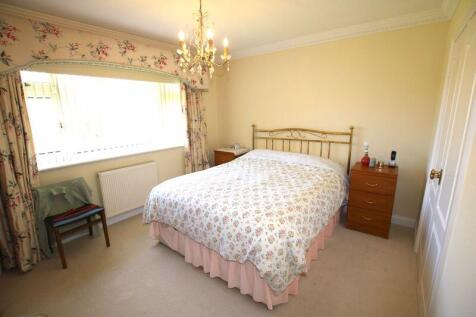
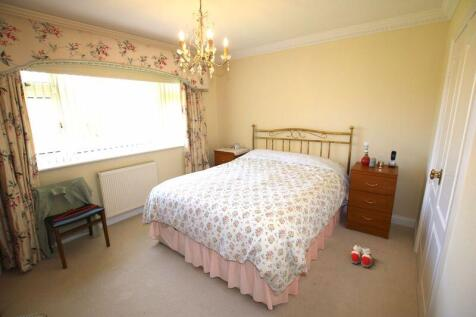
+ slippers [349,244,373,268]
